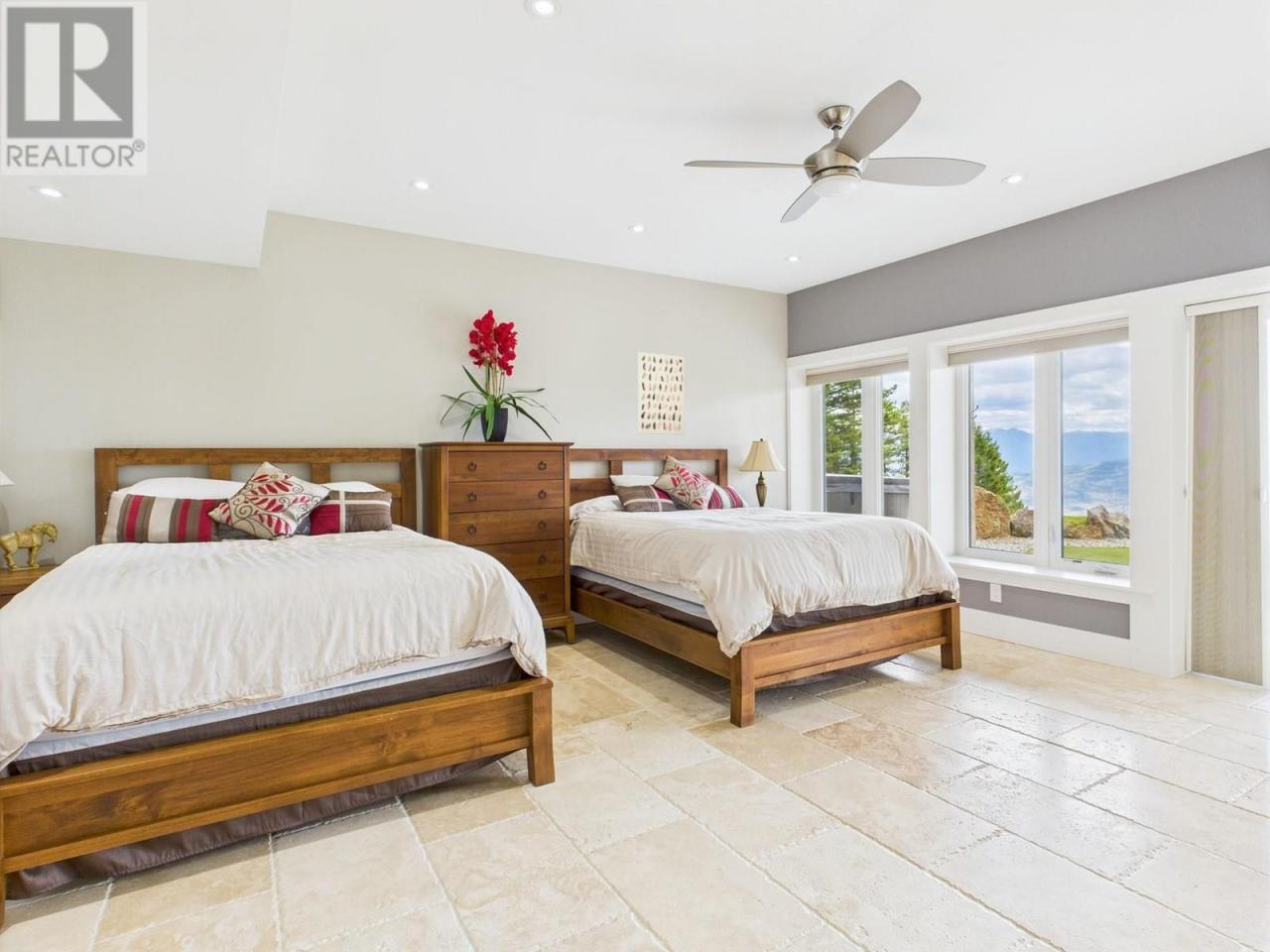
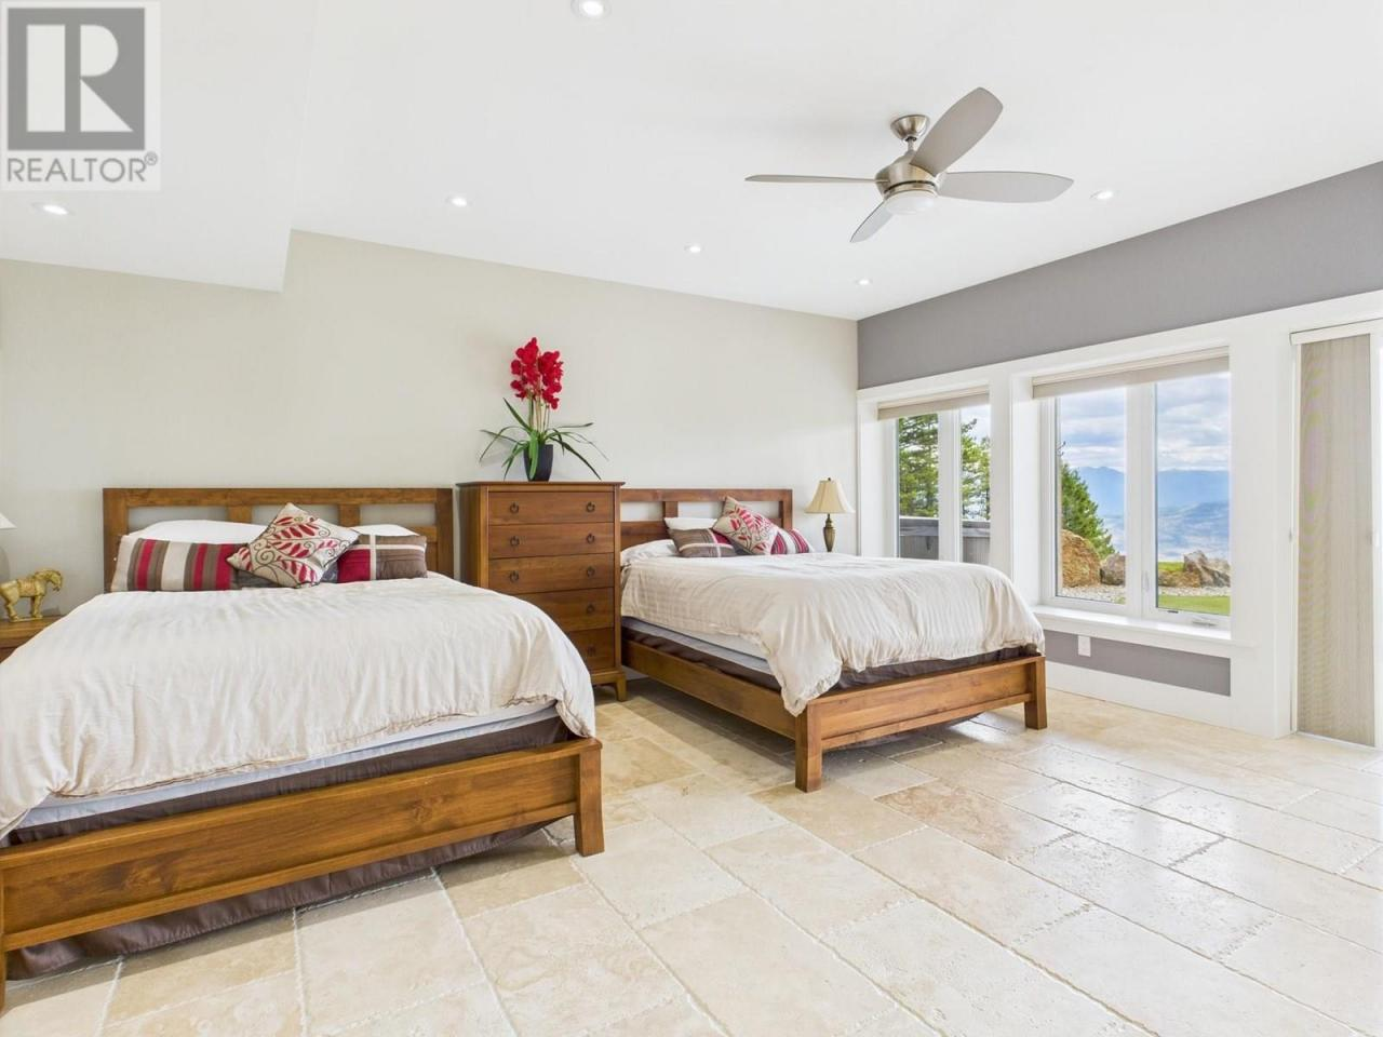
- wall art [637,351,686,436]
